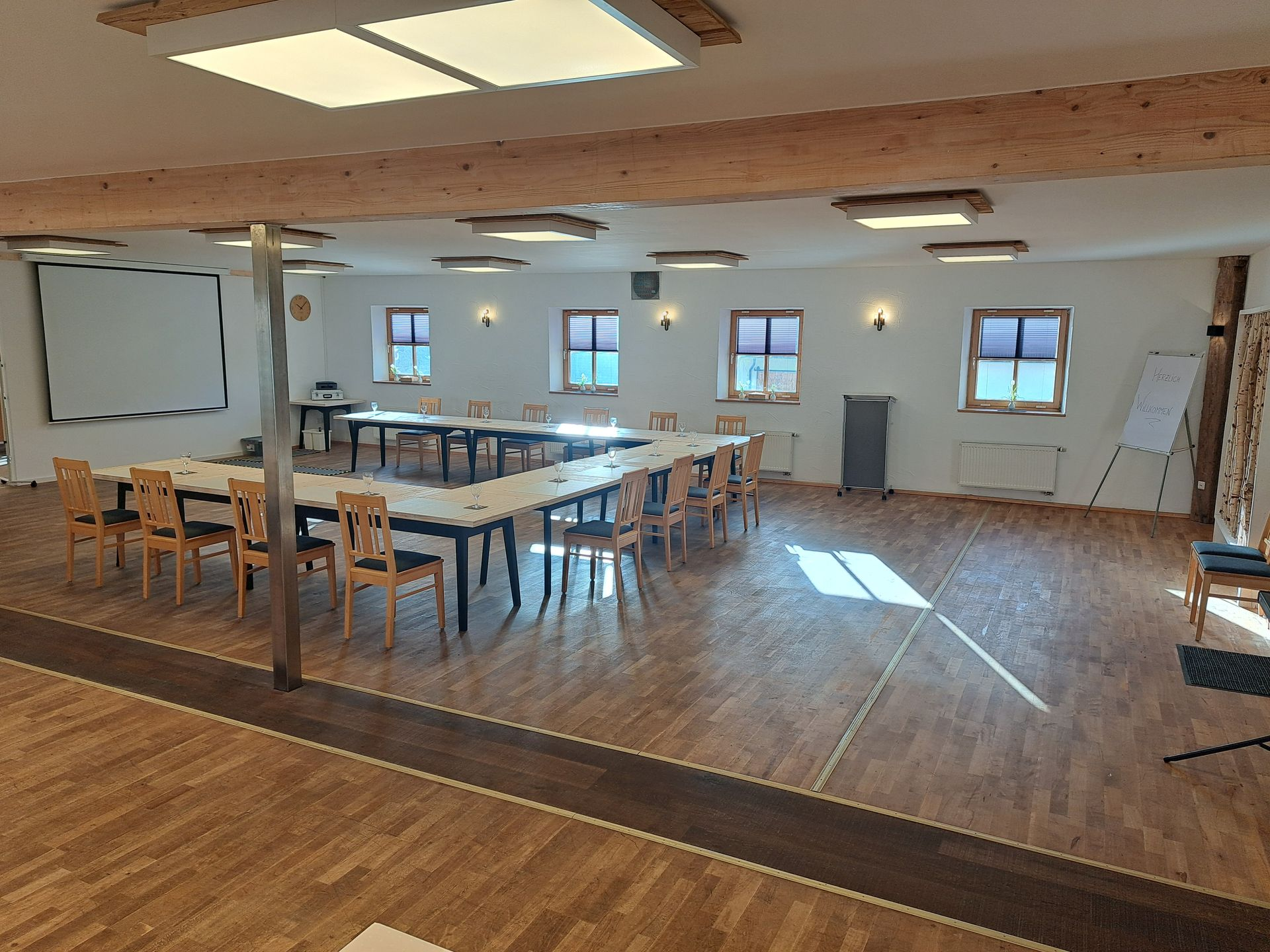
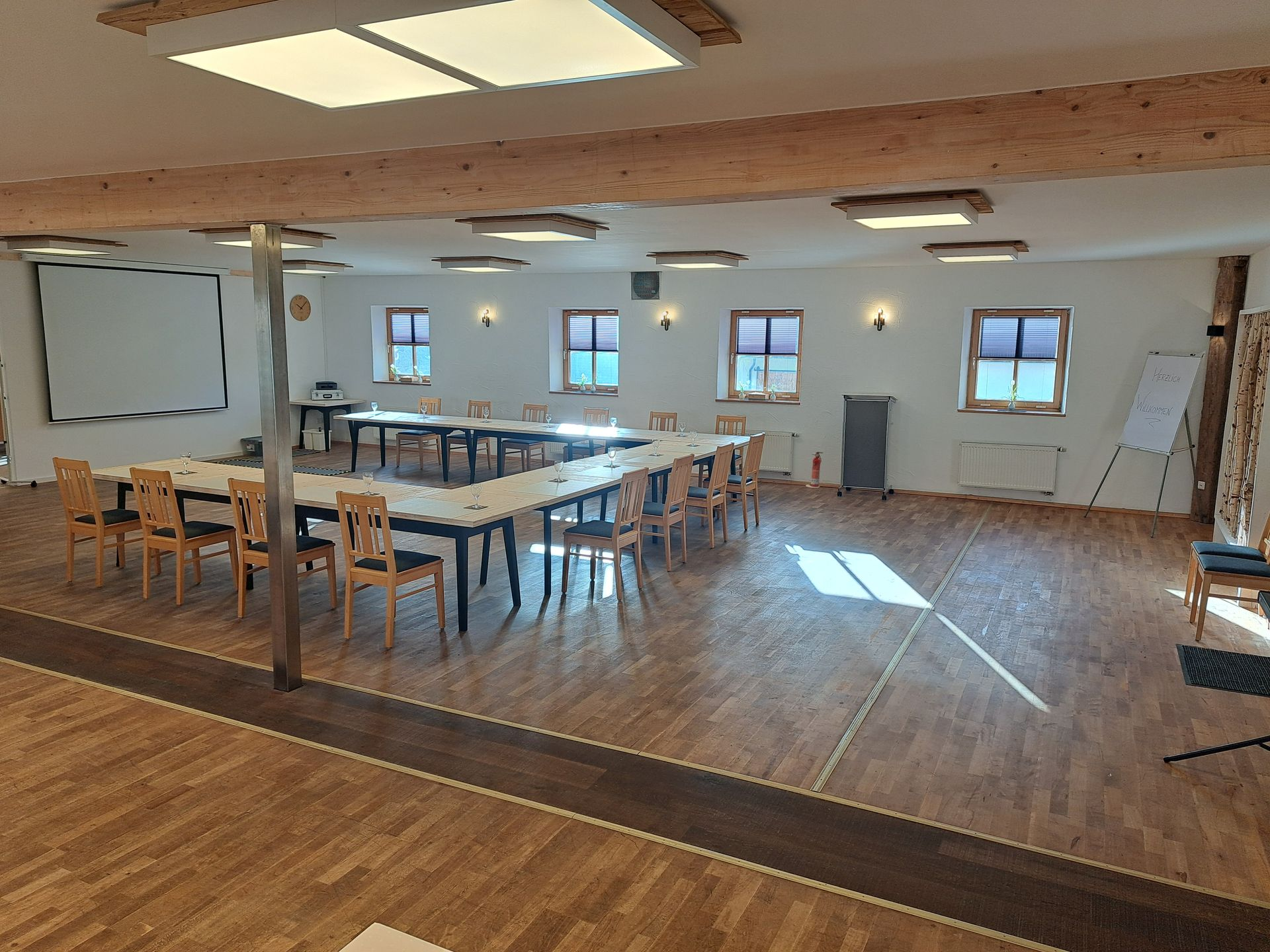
+ fire extinguisher [806,452,824,489]
